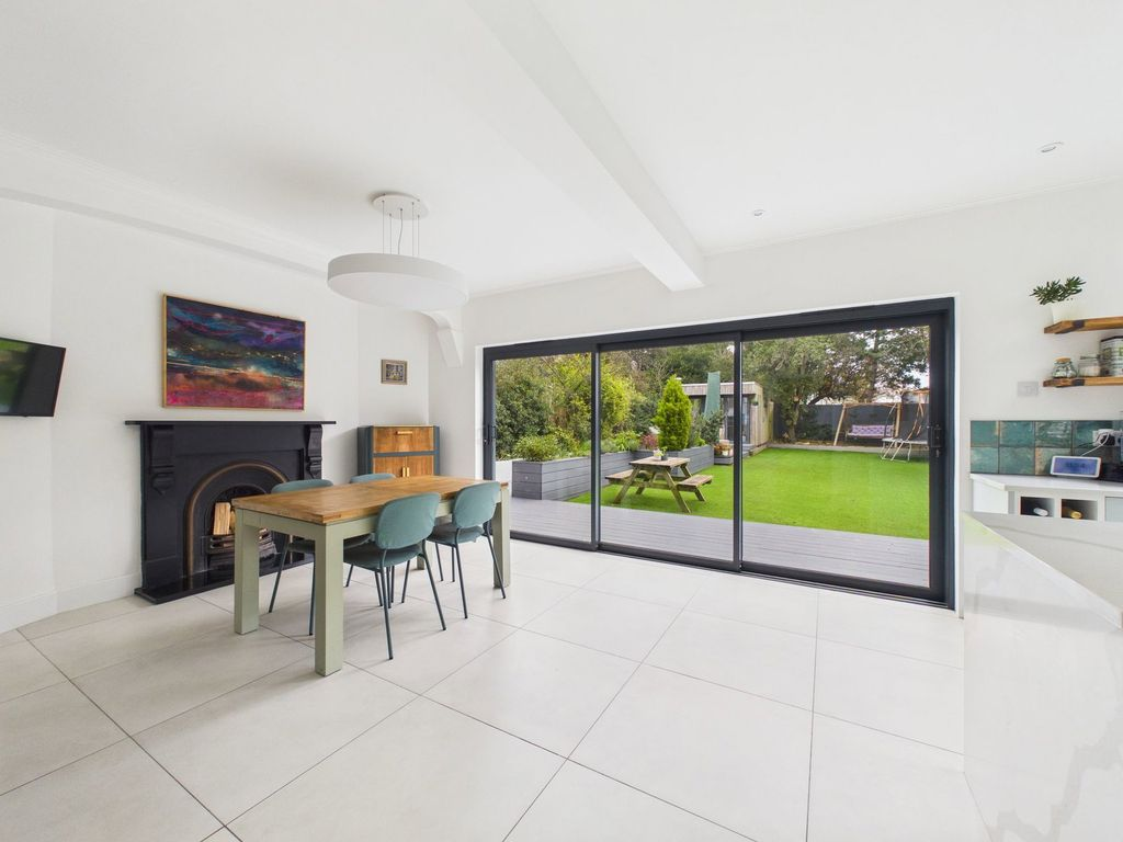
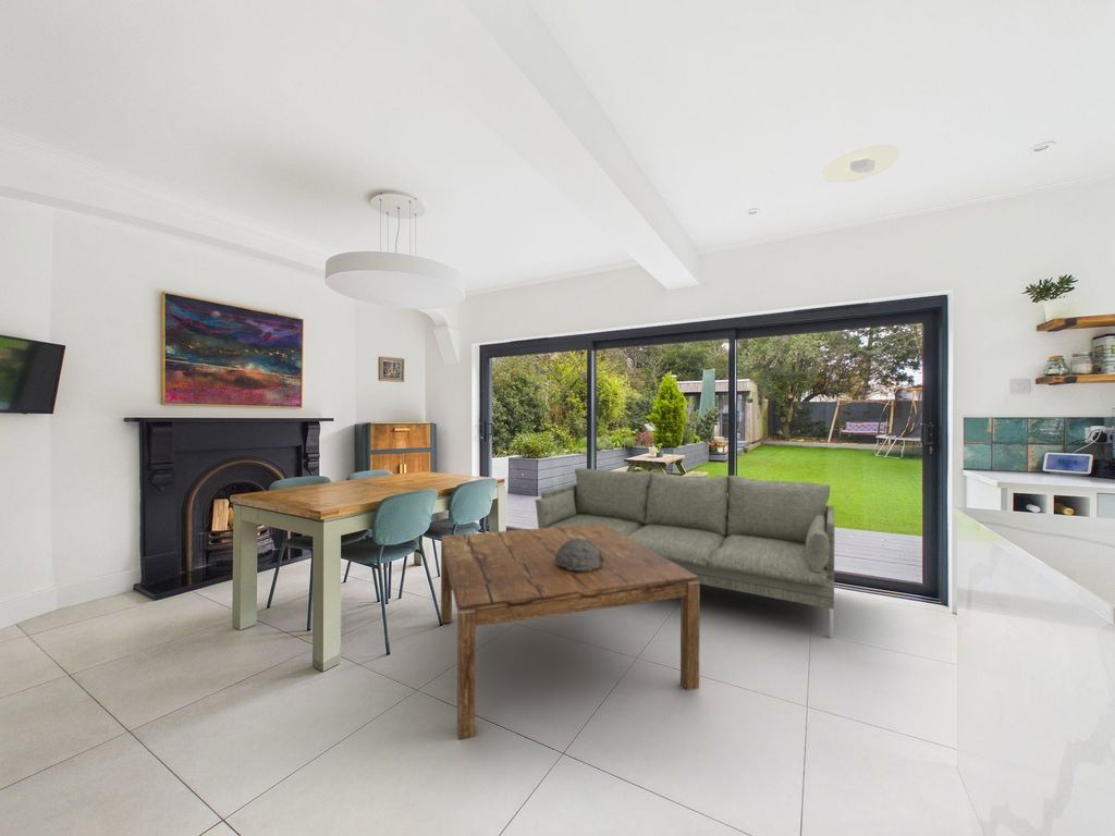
+ sofa [534,467,835,639]
+ recessed light [820,144,900,183]
+ coffee table [440,524,701,740]
+ decorative bowl [555,539,604,571]
